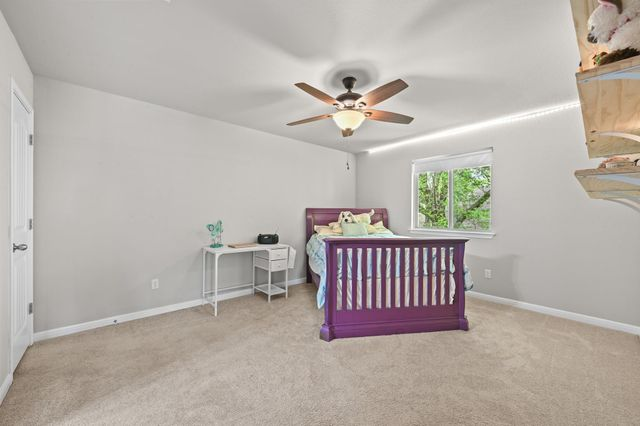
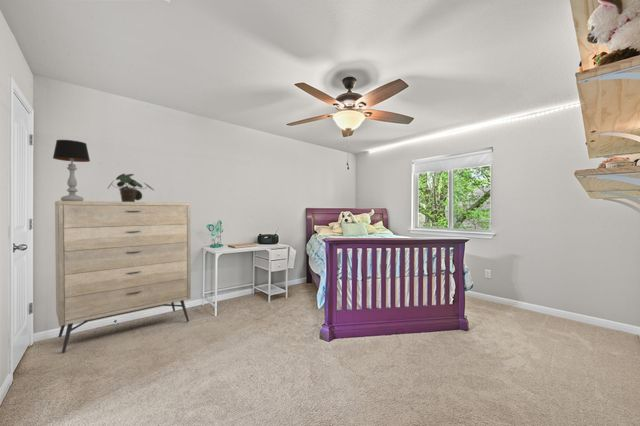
+ table lamp [52,139,91,201]
+ dresser [54,200,192,354]
+ potted plant [106,173,155,202]
